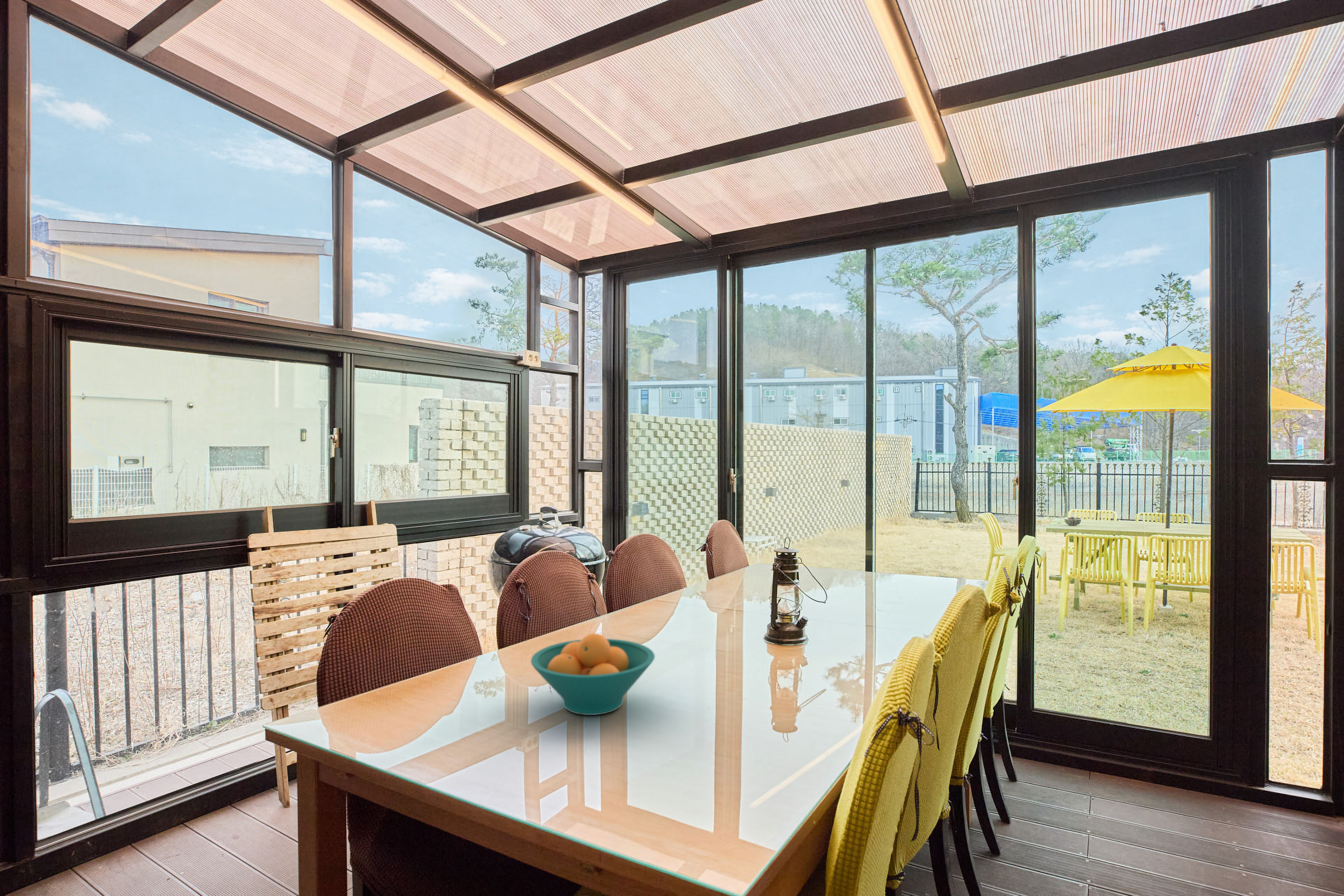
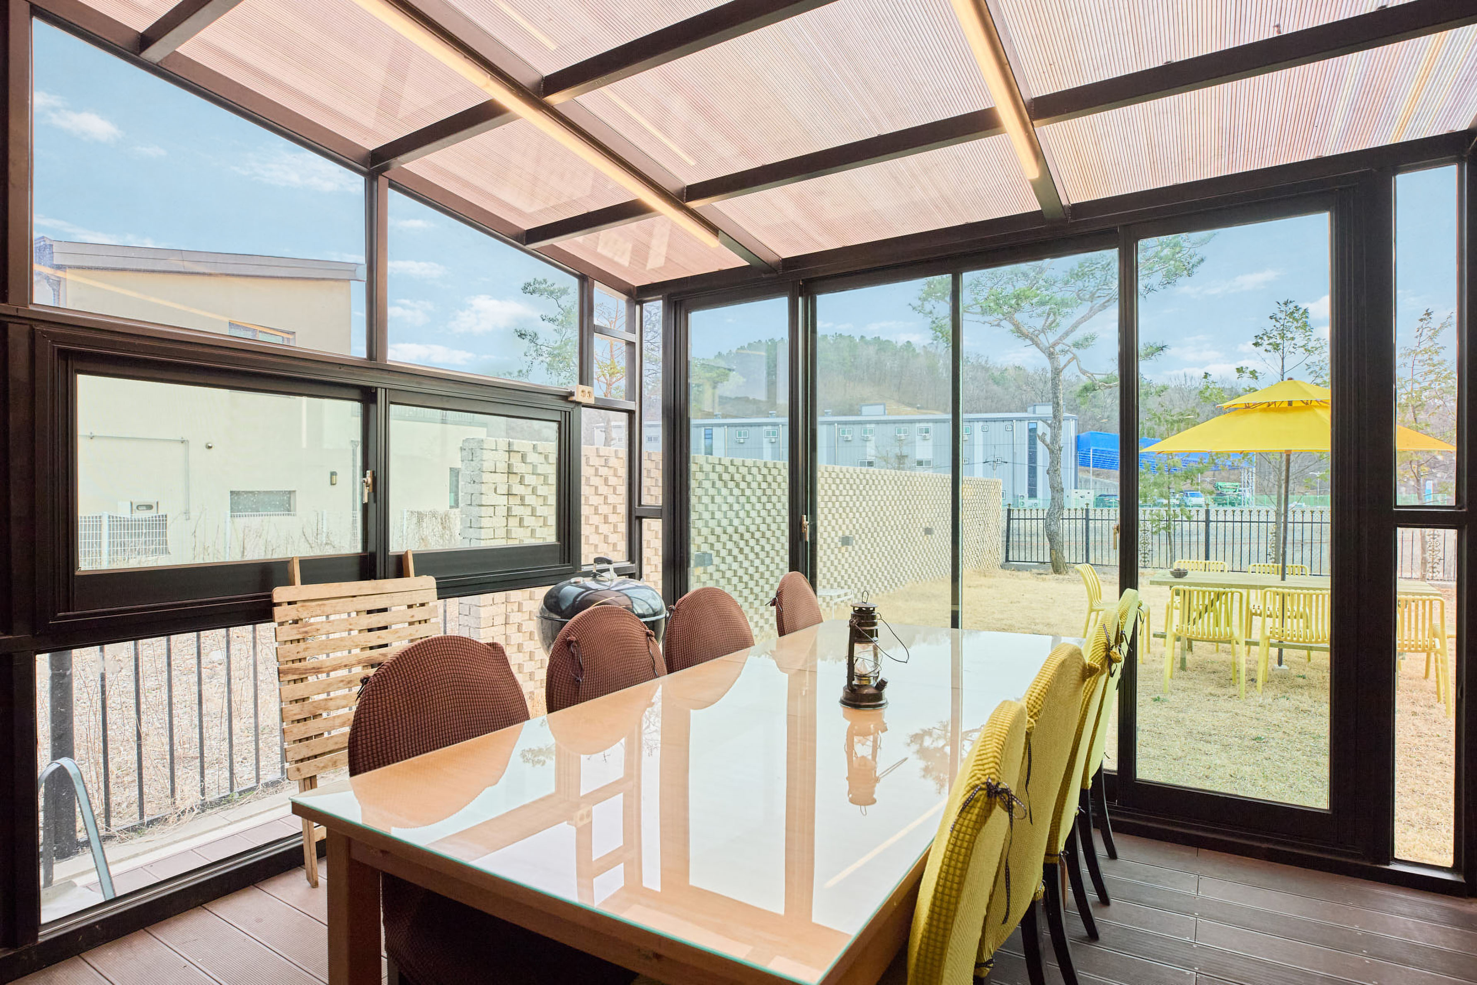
- fruit bowl [531,633,655,715]
